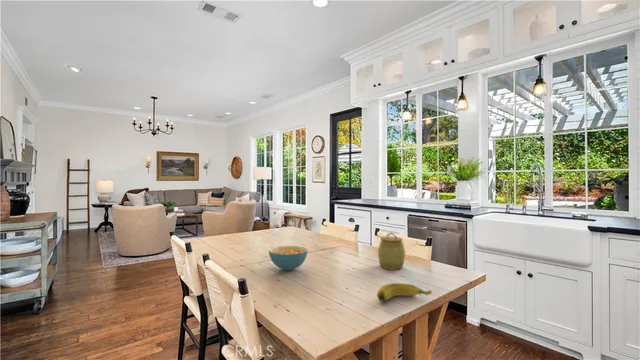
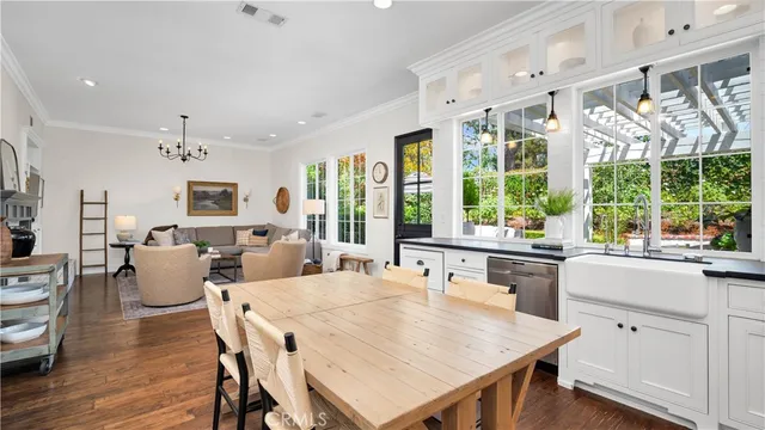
- banana [376,282,433,302]
- jar [377,231,406,271]
- cereal bowl [268,245,309,272]
